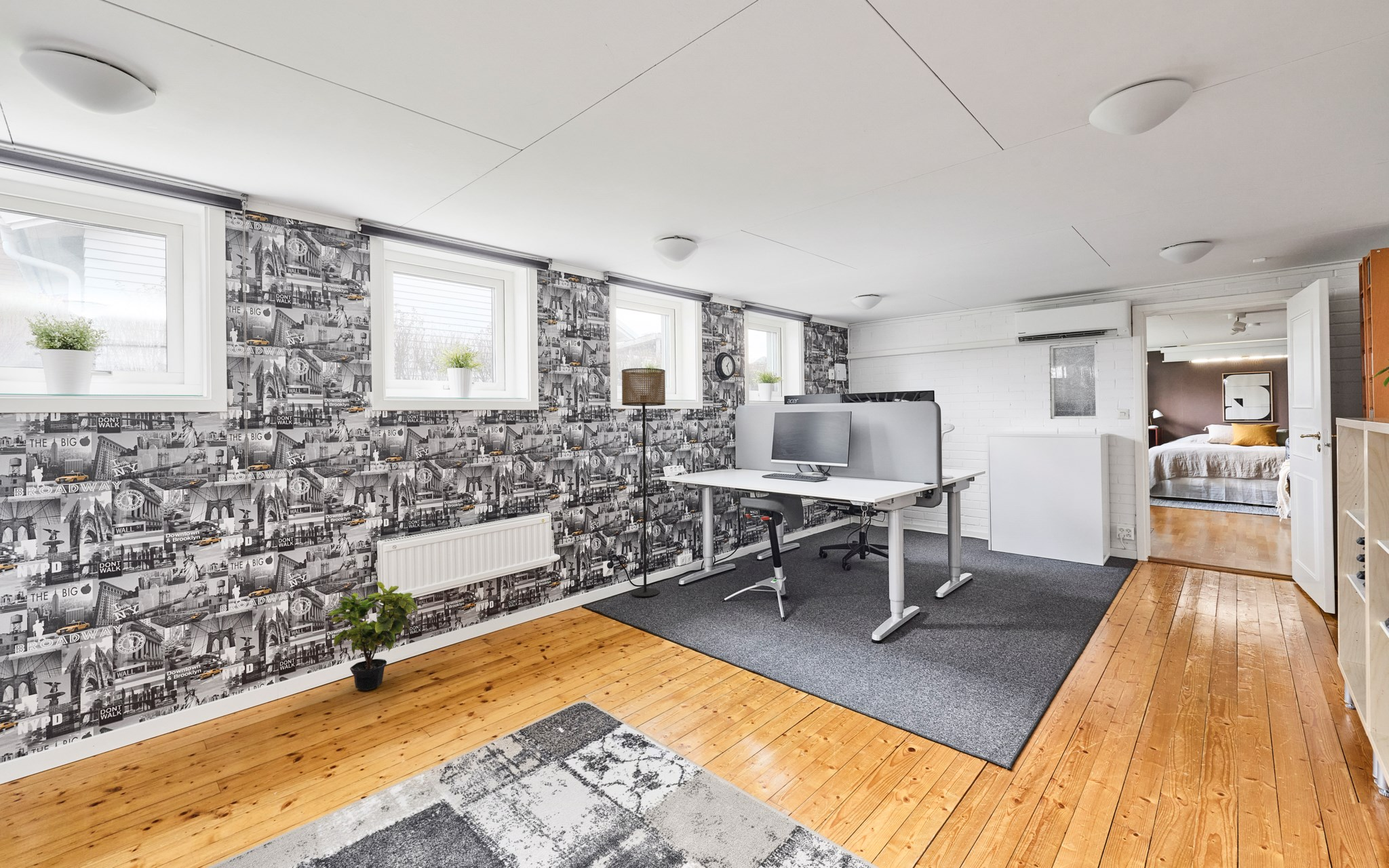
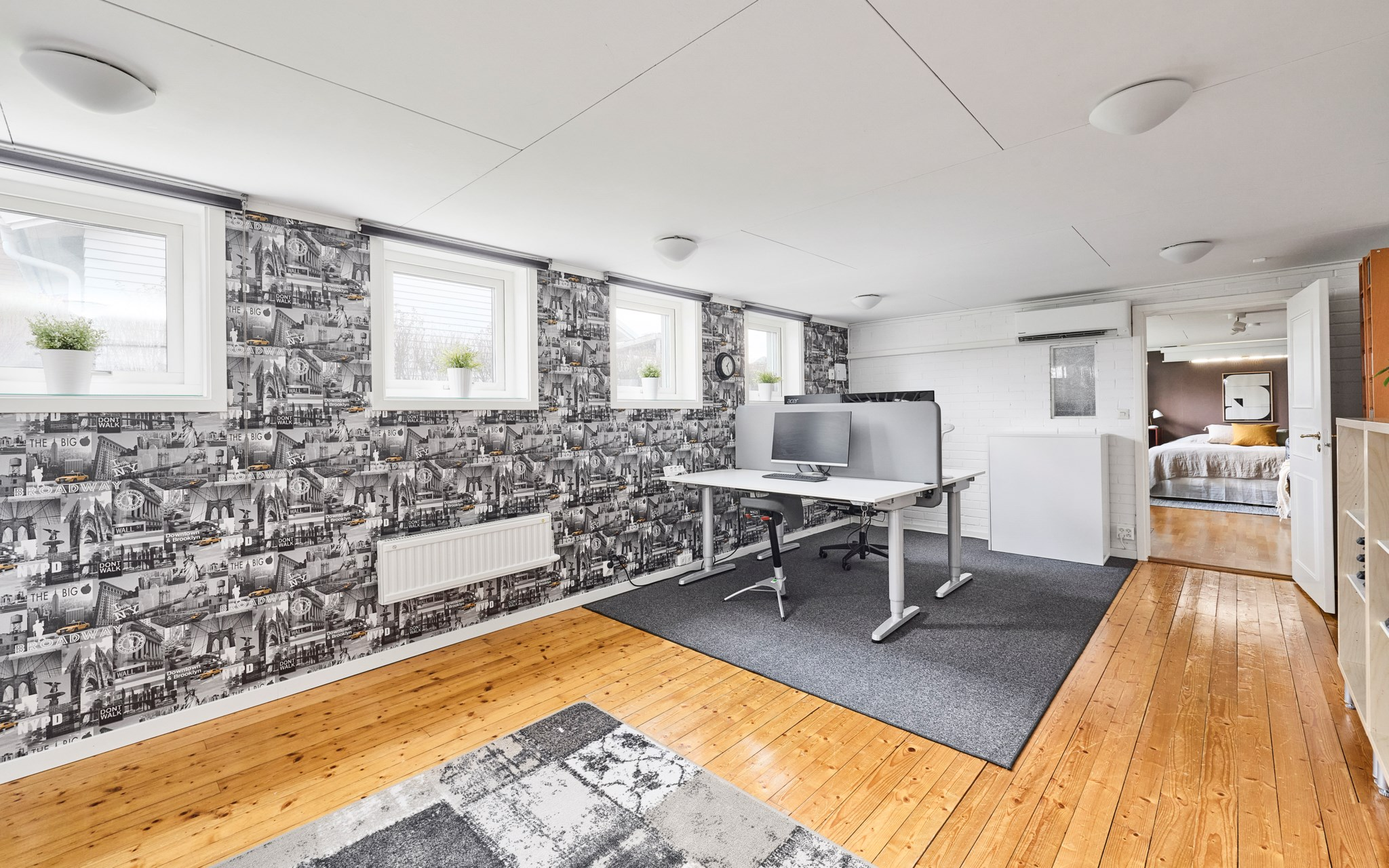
- floor lamp [621,368,666,597]
- potted plant [328,581,418,691]
